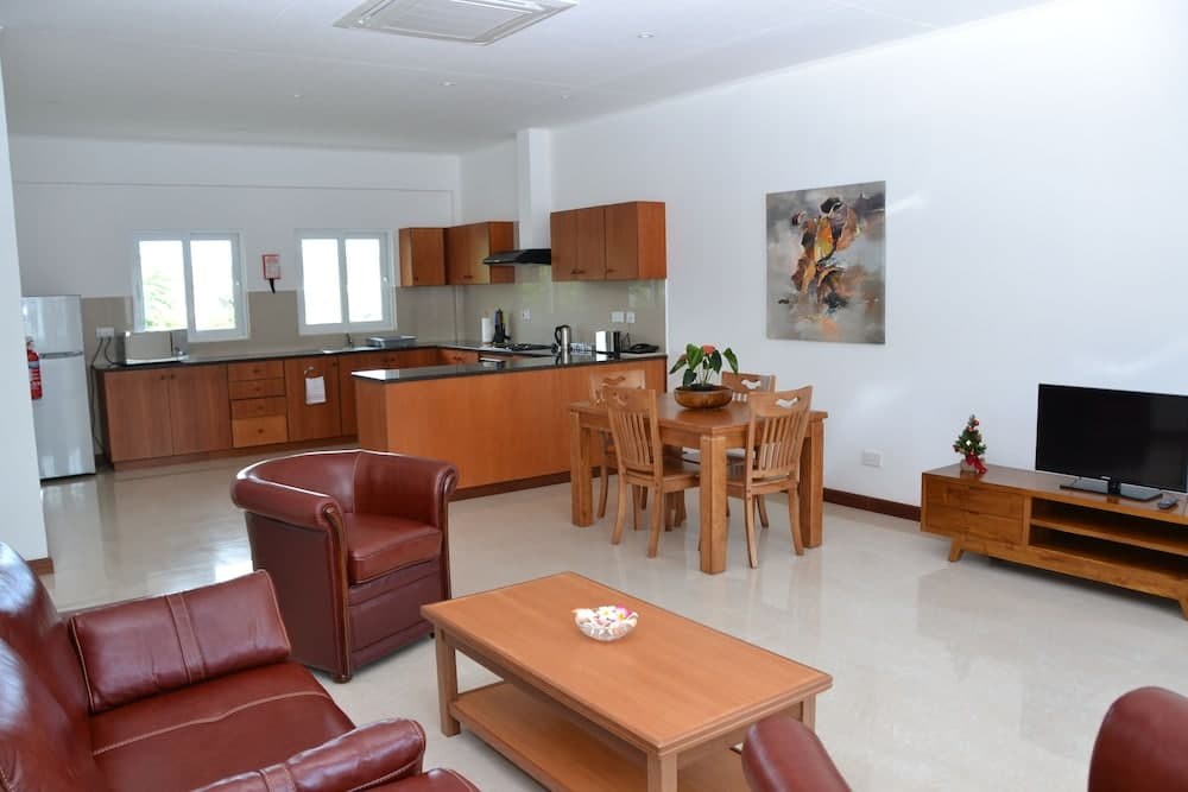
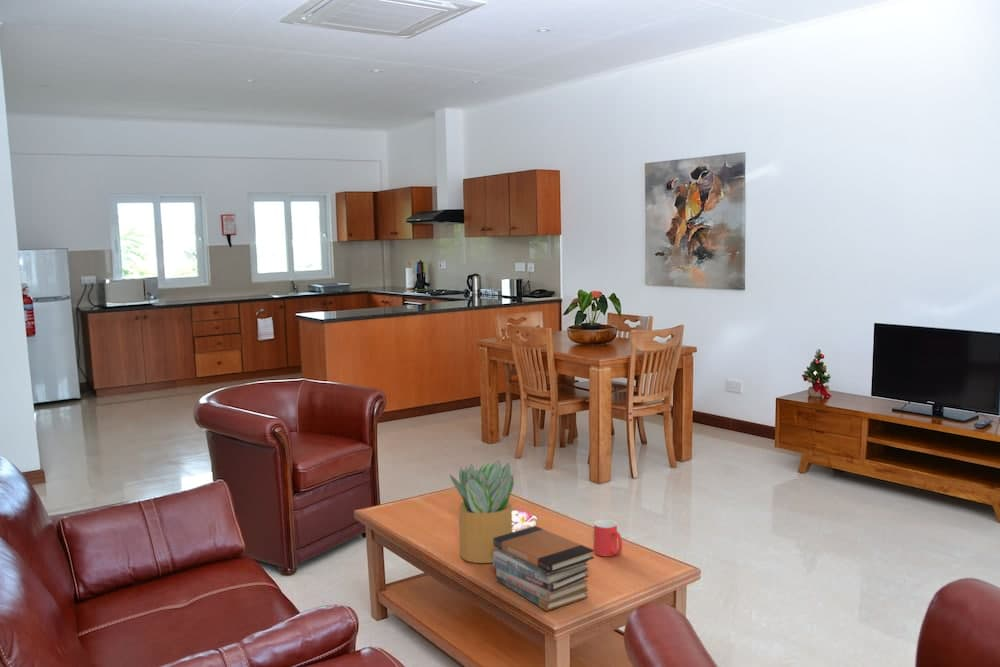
+ book stack [492,525,595,612]
+ mug [593,519,623,557]
+ potted plant [449,460,515,564]
